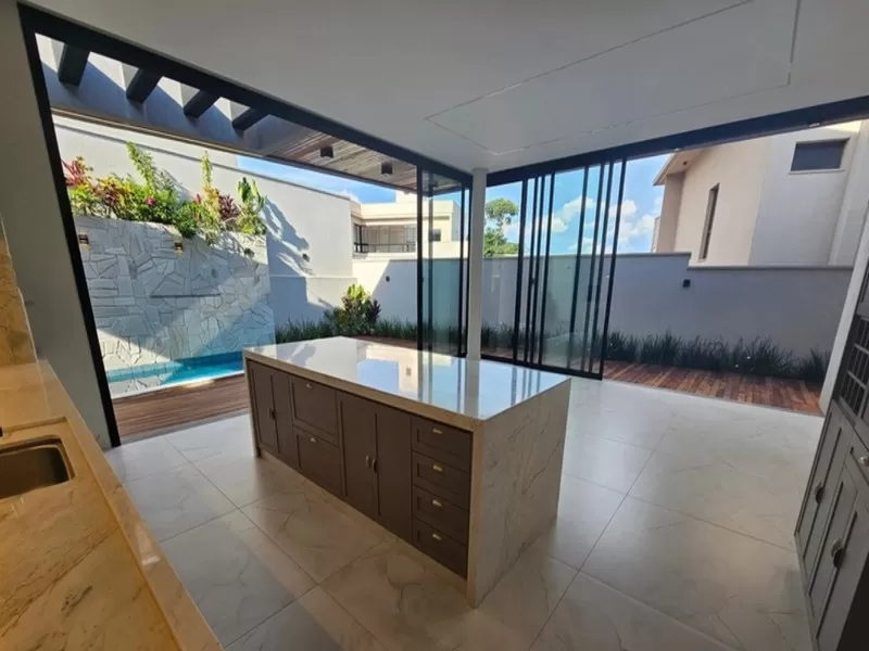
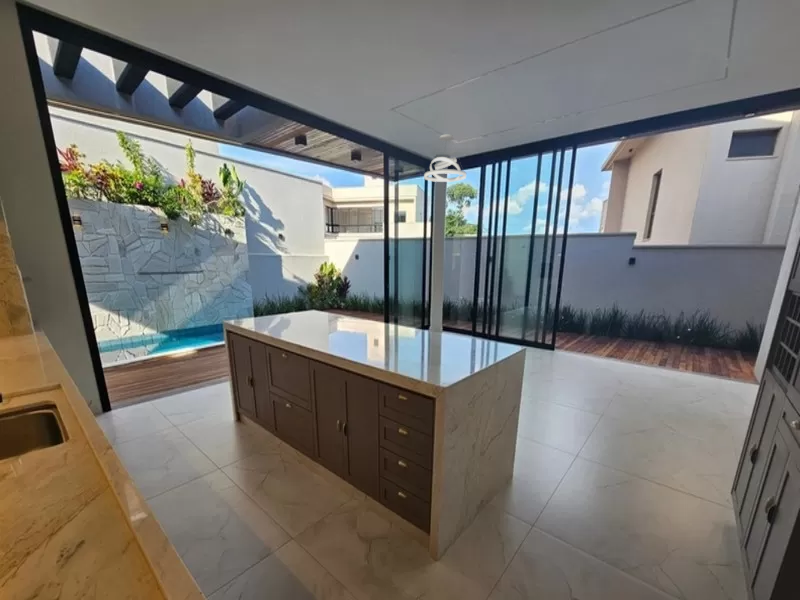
+ pendant light [423,133,467,183]
